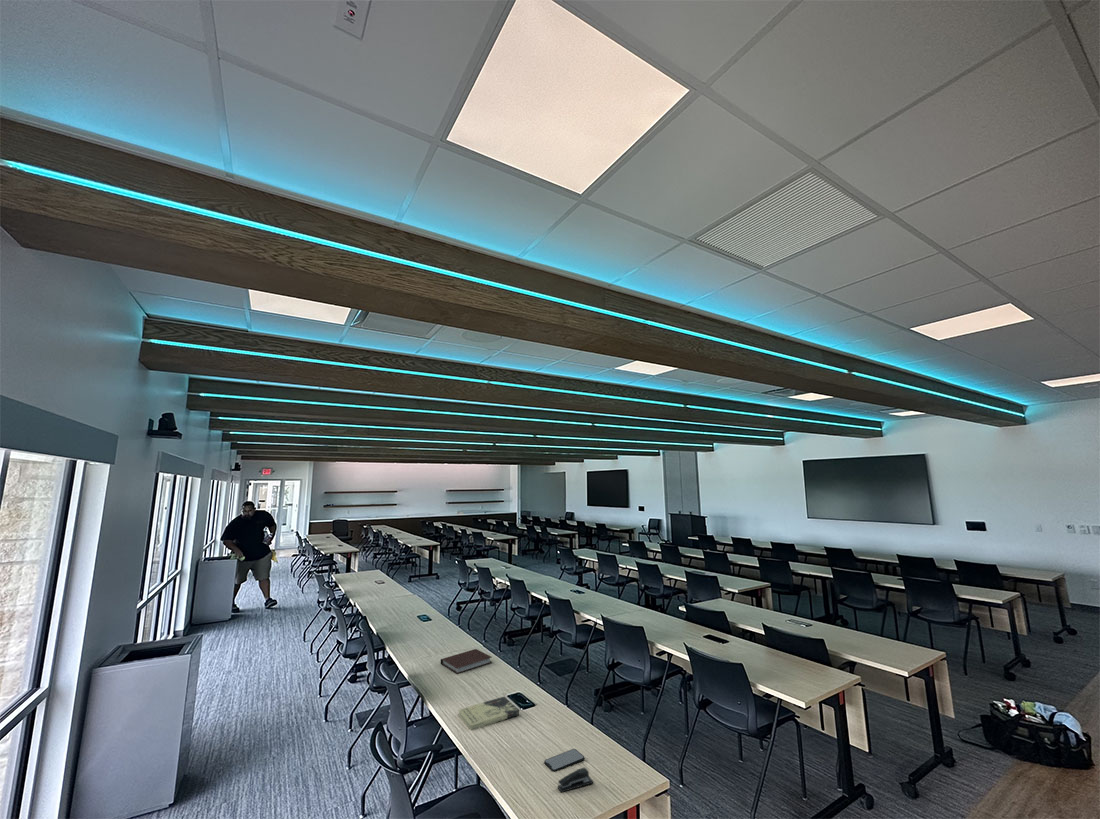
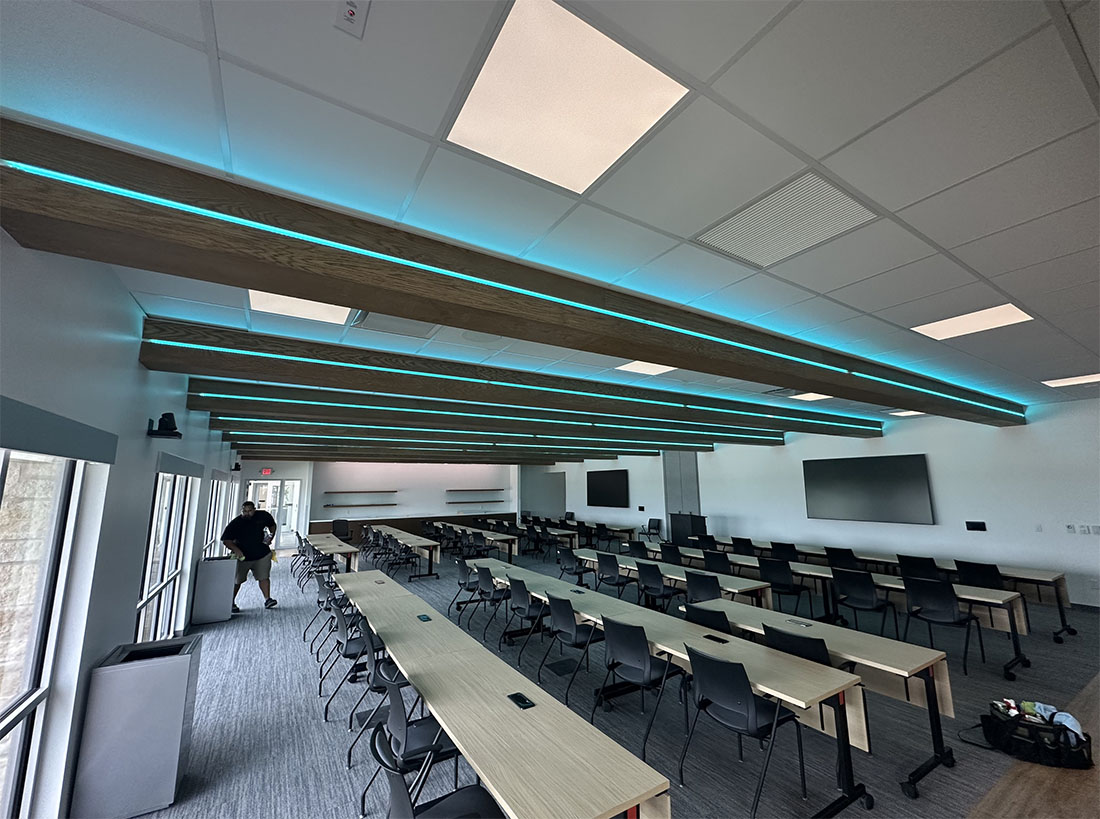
- smartphone [543,748,585,773]
- stapler [556,767,595,793]
- book [457,695,520,731]
- notebook [440,648,493,675]
